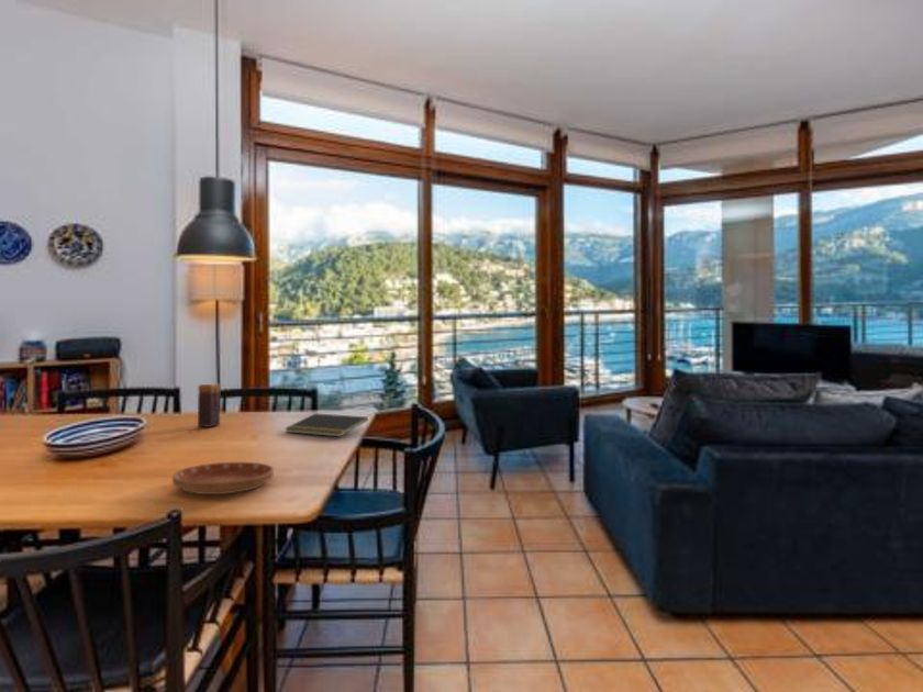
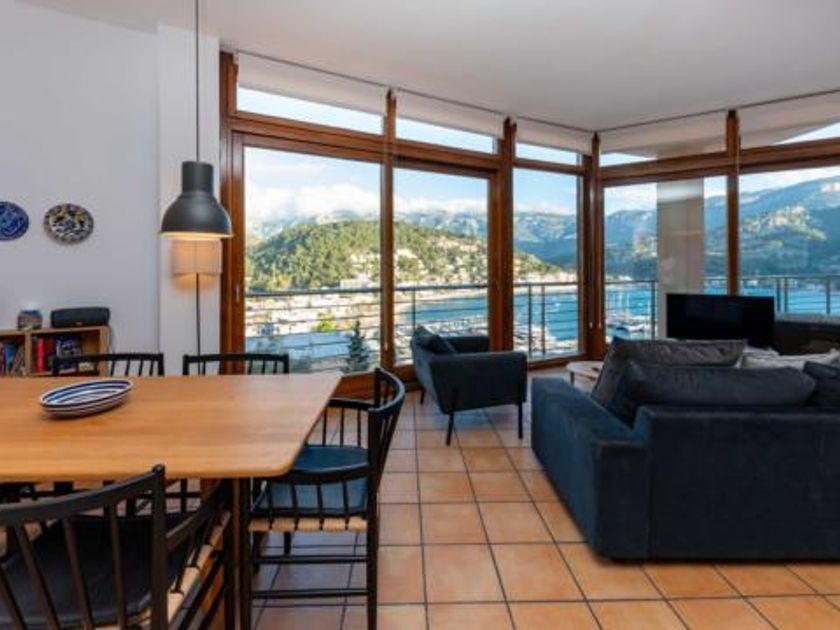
- notepad [285,412,369,438]
- saucer [171,461,275,495]
- candle [197,383,222,428]
